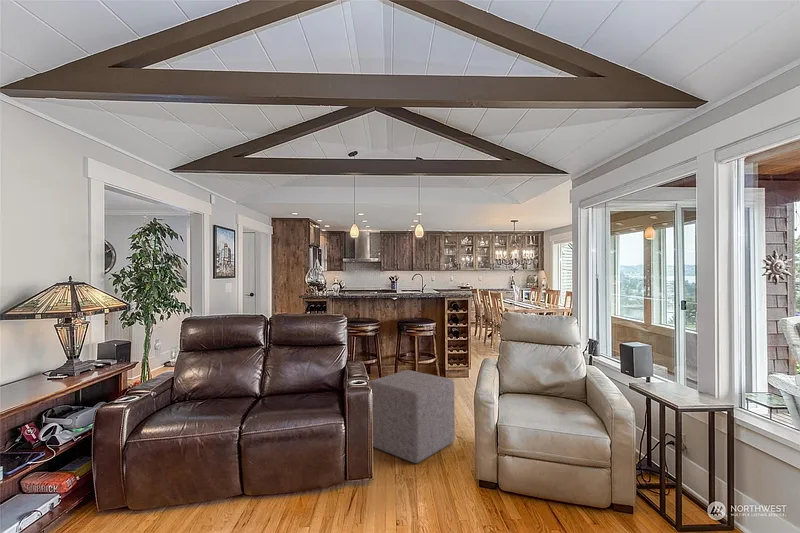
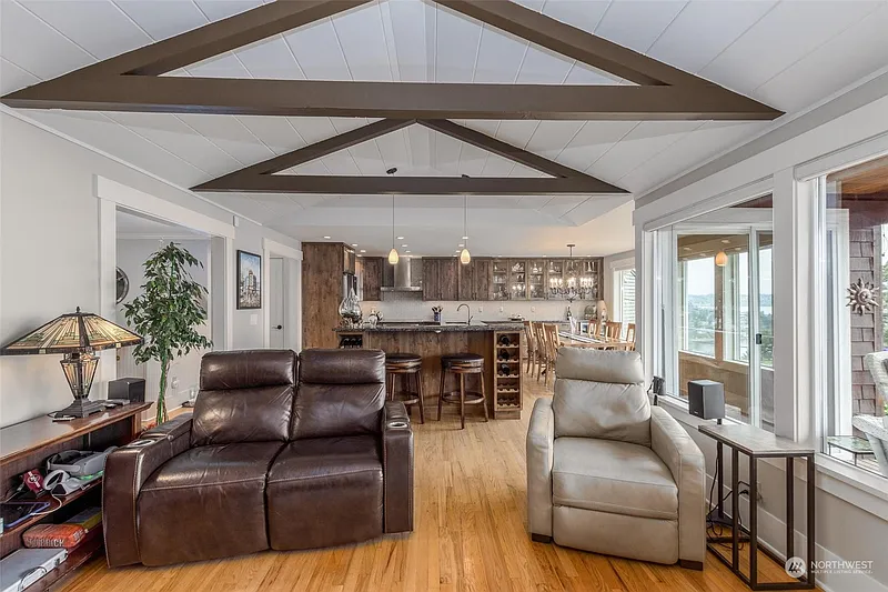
- ottoman [369,369,456,464]
